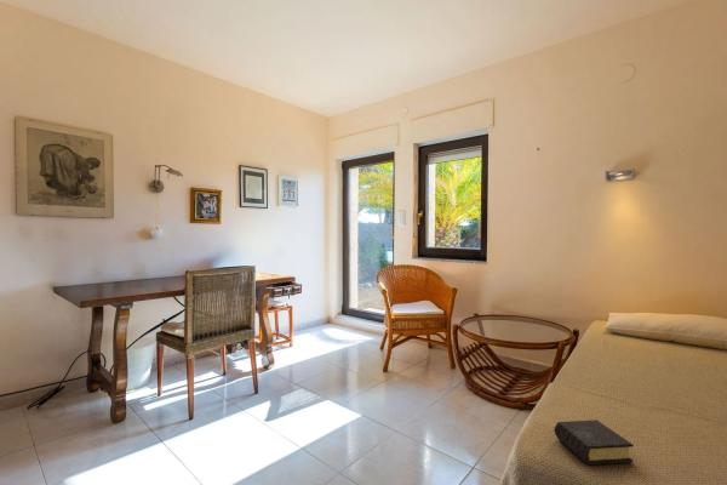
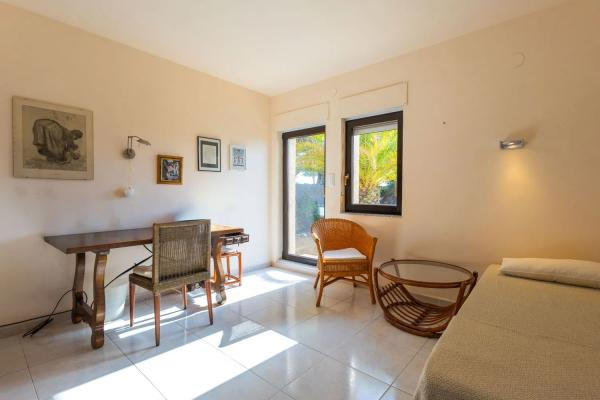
- book [553,418,635,467]
